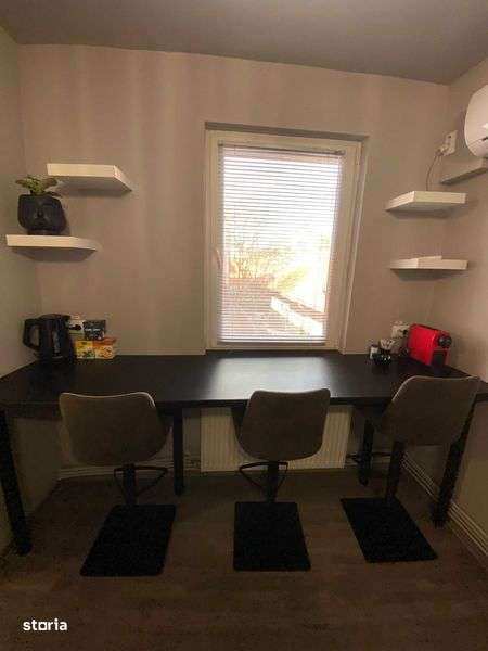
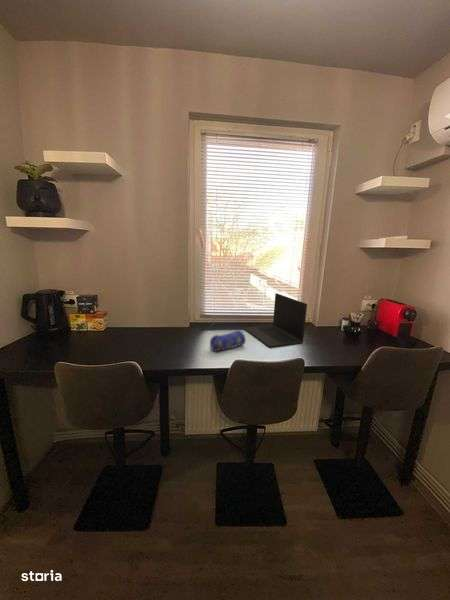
+ laptop [243,292,308,349]
+ pencil case [209,329,247,352]
